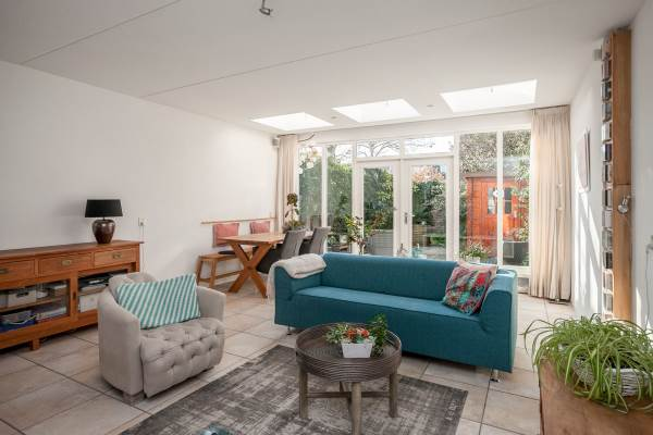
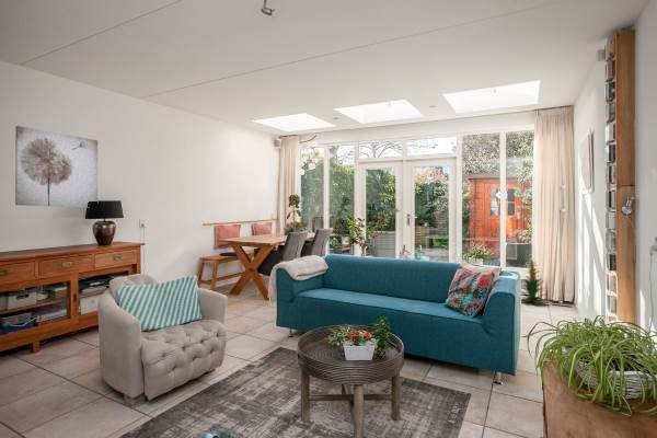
+ wall art [14,125,99,208]
+ indoor plant [520,258,550,306]
